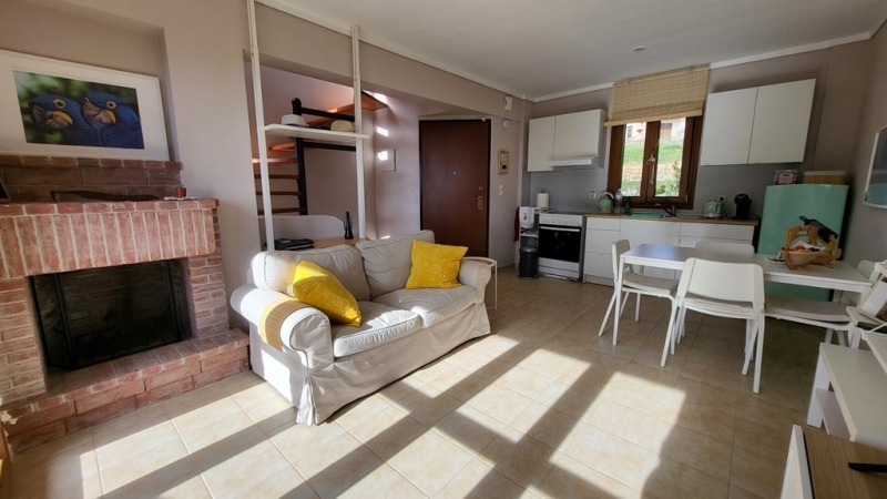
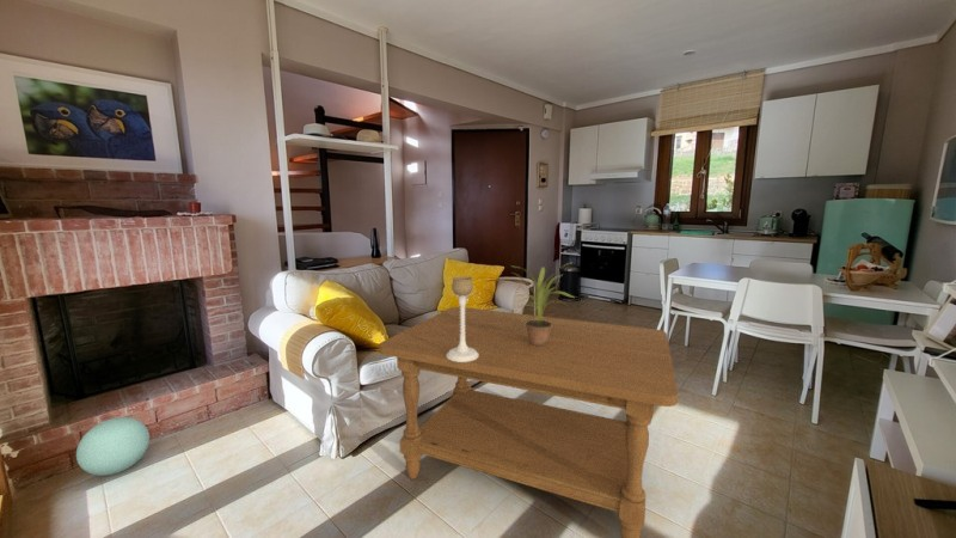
+ candle holder [446,275,479,362]
+ potted plant [509,262,576,347]
+ ball [75,416,151,477]
+ coffee table [379,306,679,538]
